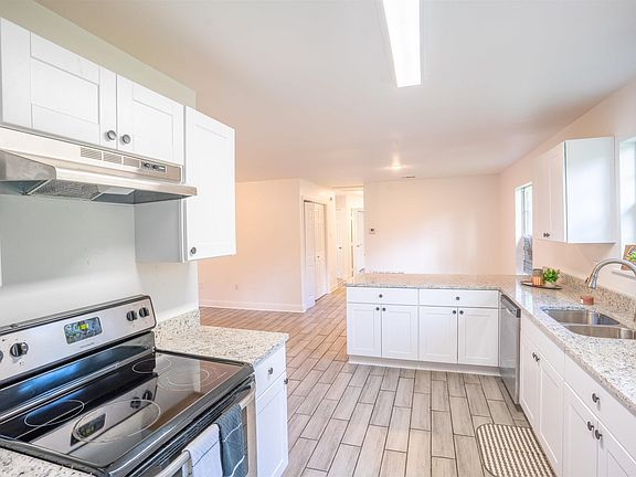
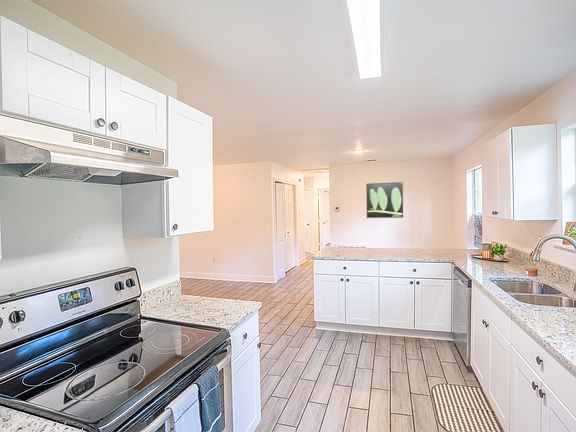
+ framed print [365,181,404,219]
